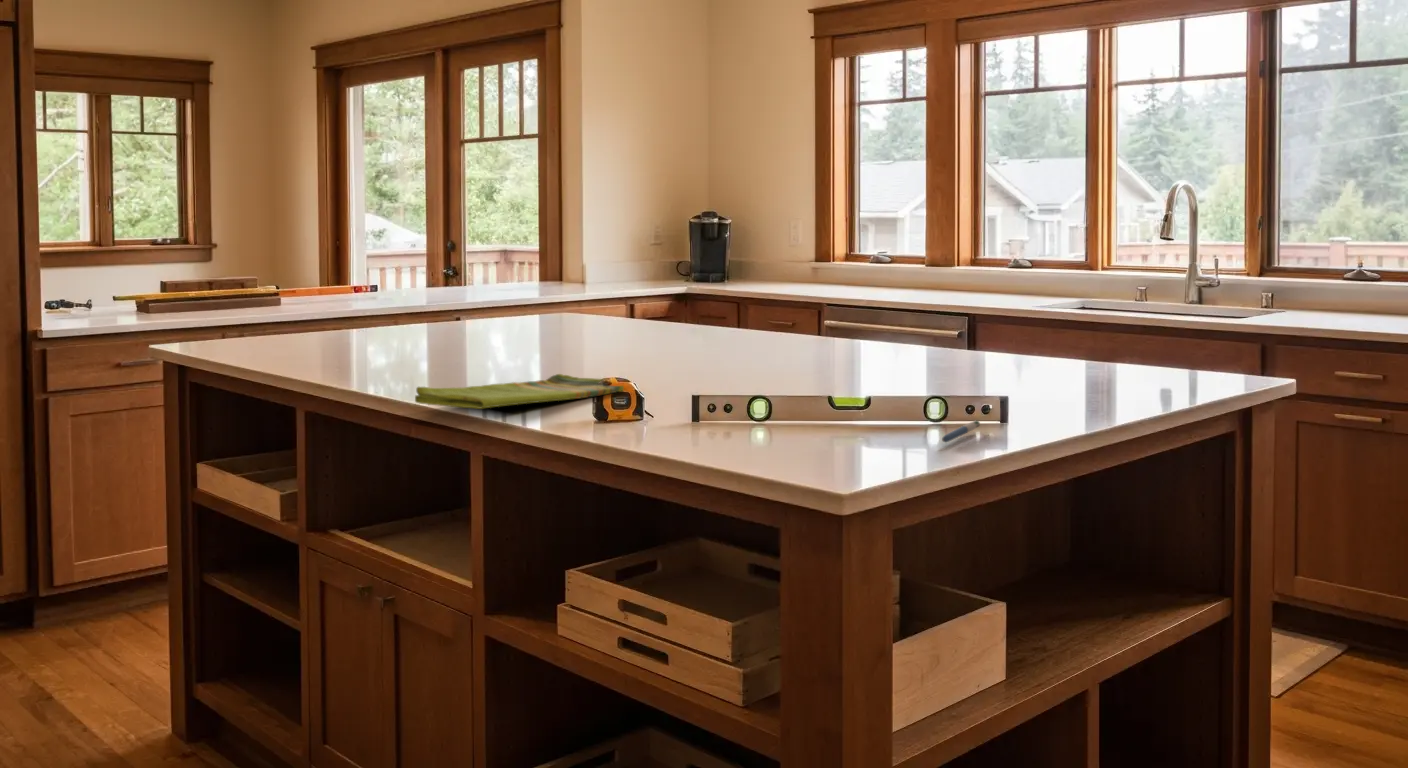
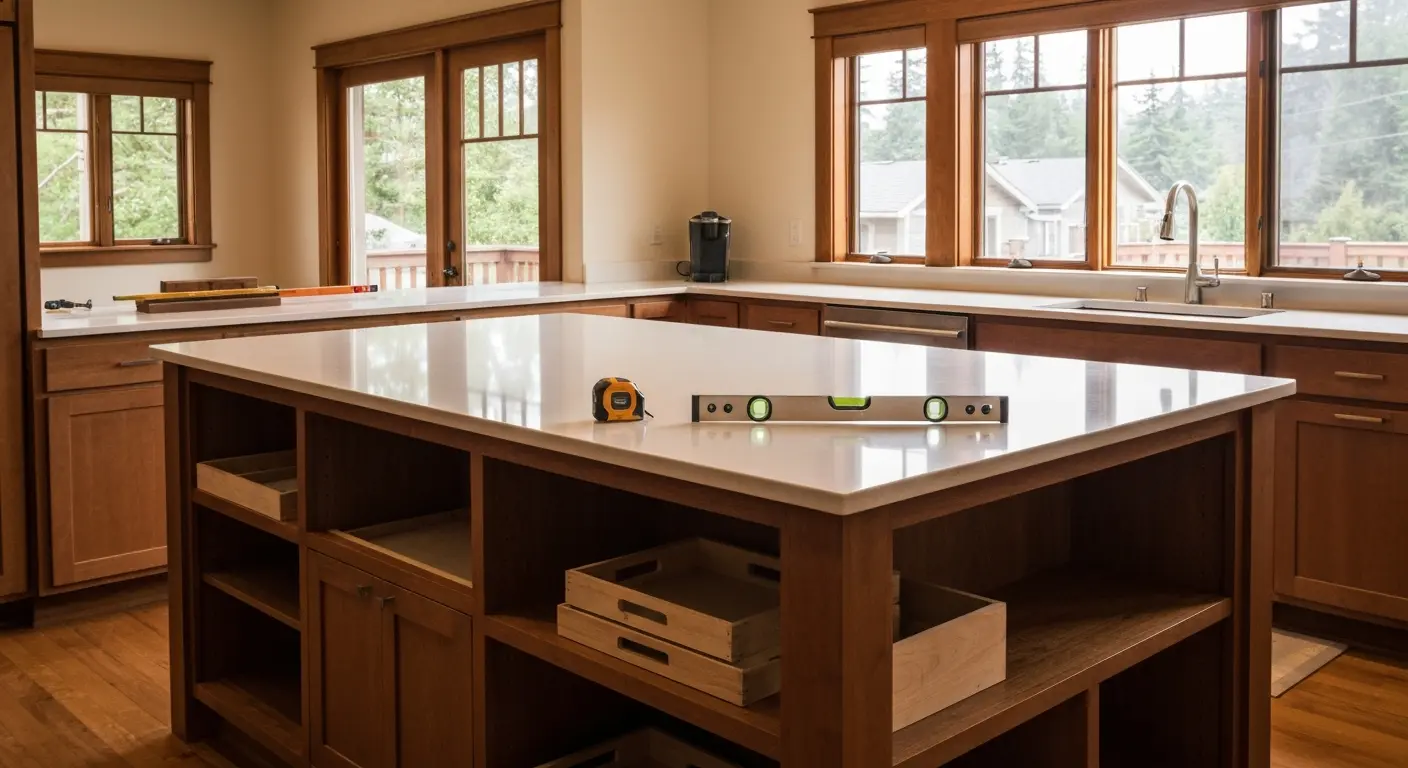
- pen [941,419,981,443]
- dish towel [414,373,625,410]
